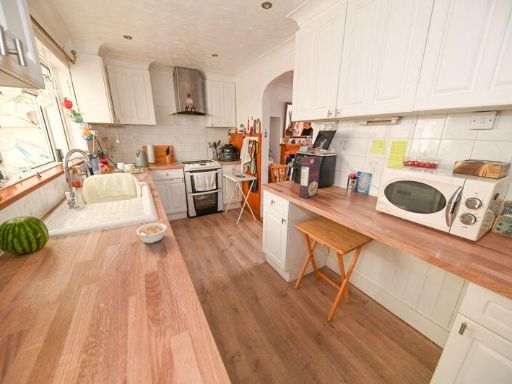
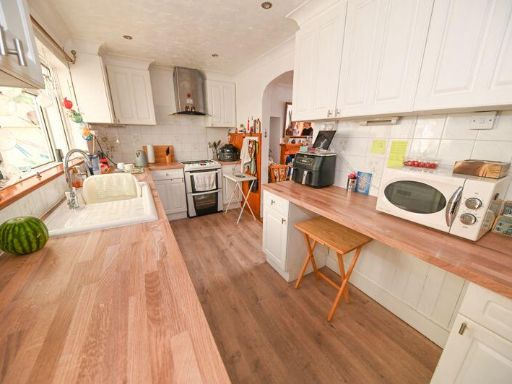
- legume [135,222,168,244]
- cereal box [298,156,321,199]
